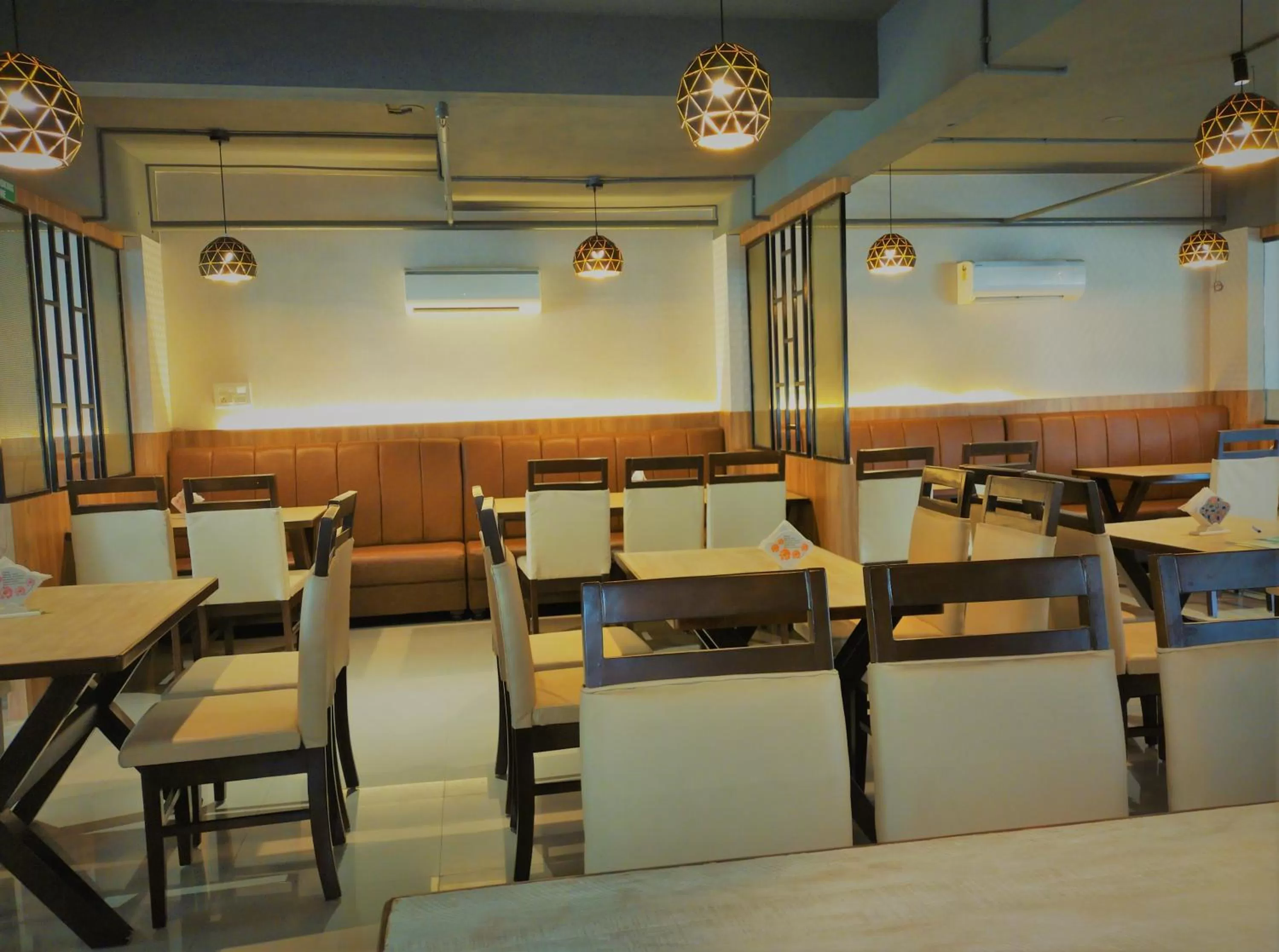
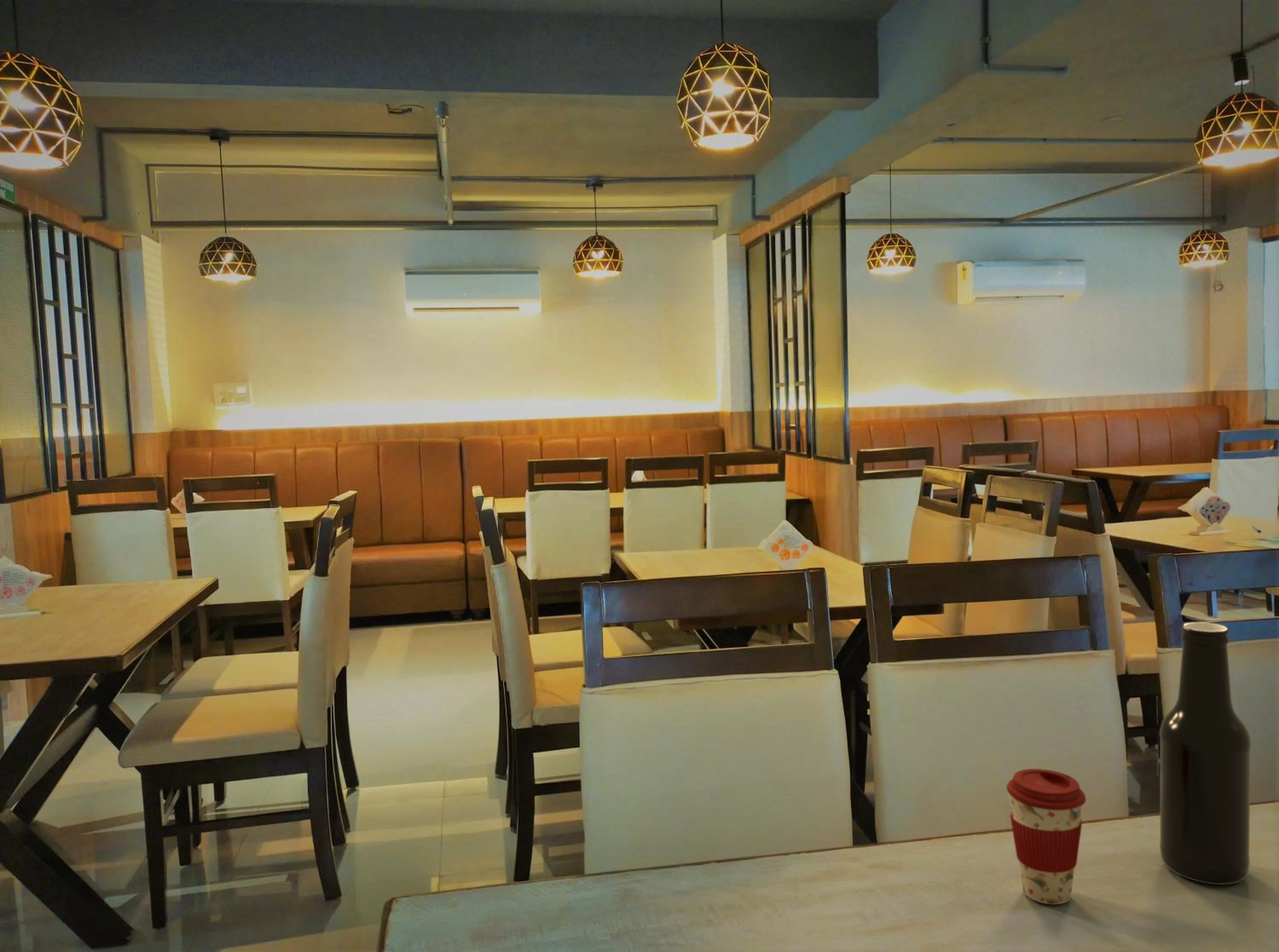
+ beer bottle [1159,622,1251,886]
+ coffee cup [1006,768,1086,905]
